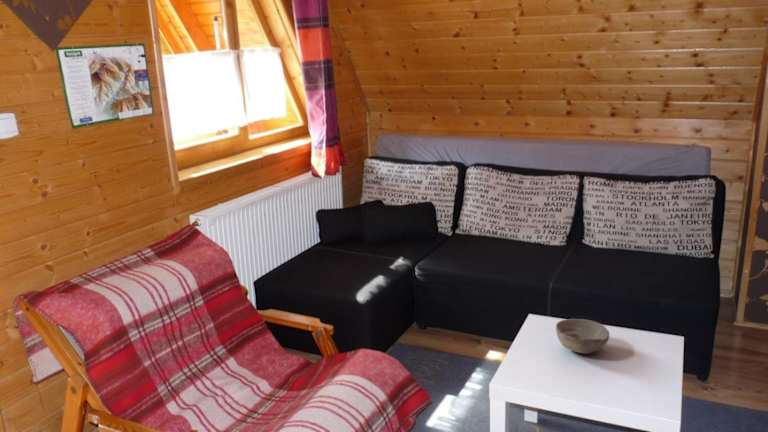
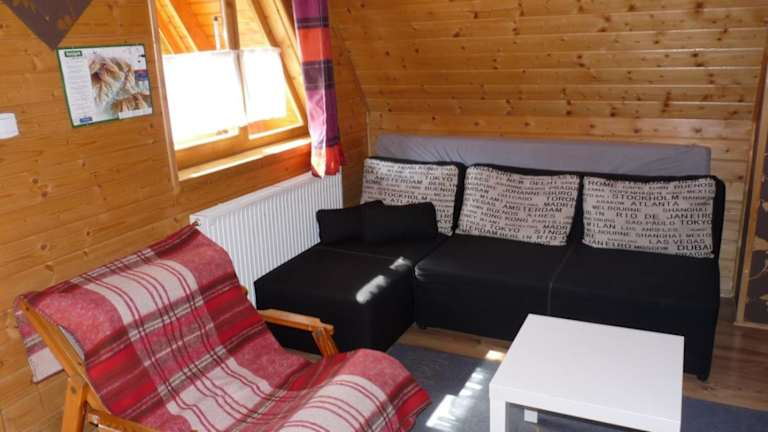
- bowl [555,318,610,355]
